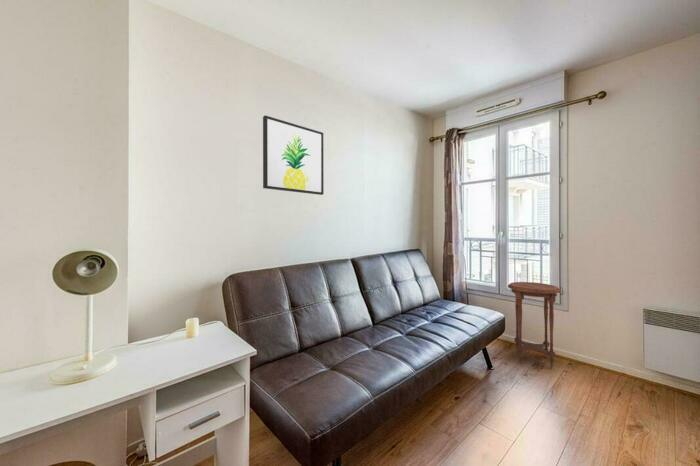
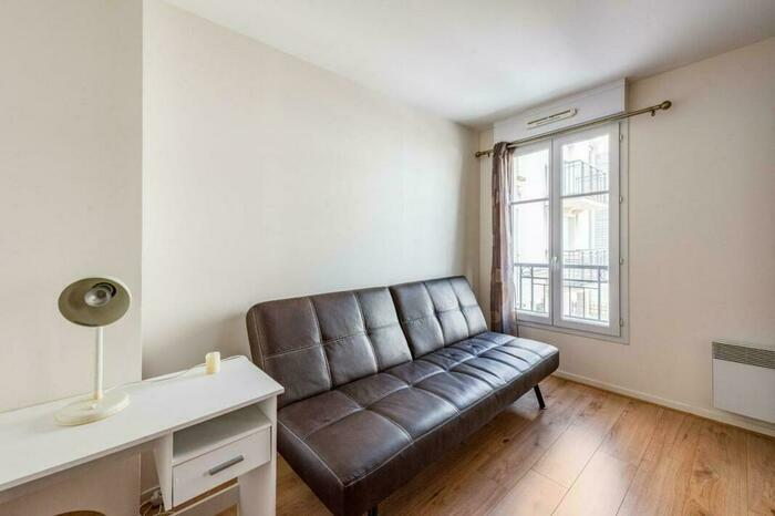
- side table [507,281,562,370]
- wall art [262,115,325,196]
